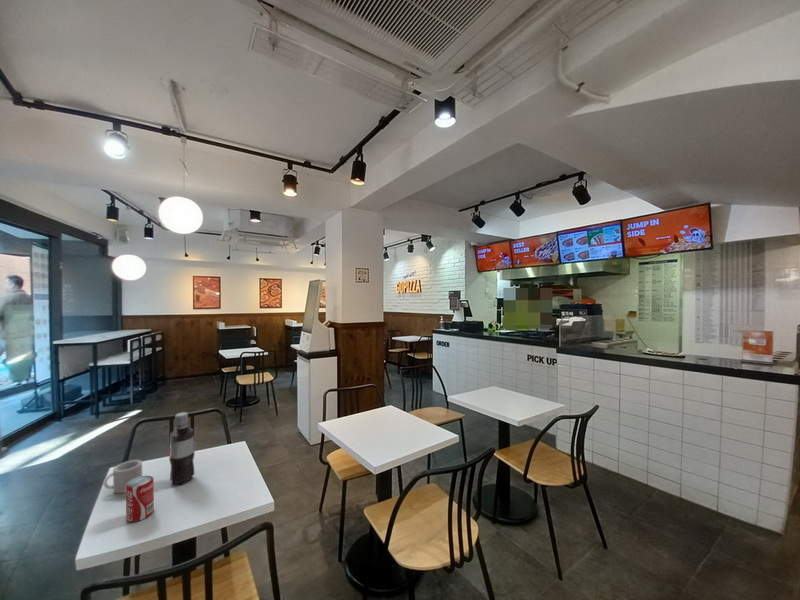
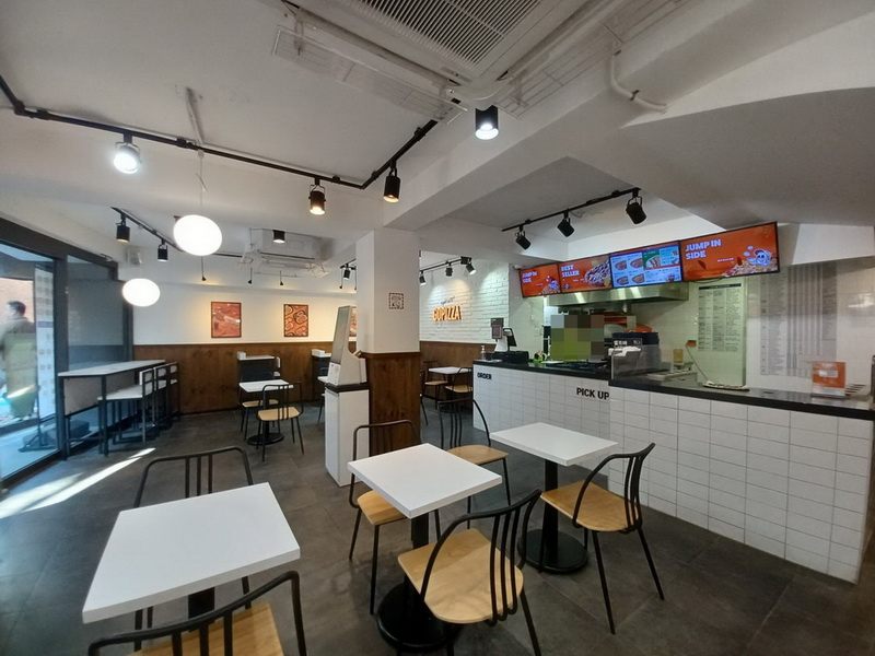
- mug [102,459,143,494]
- pop [168,411,195,486]
- beverage can [125,475,155,523]
